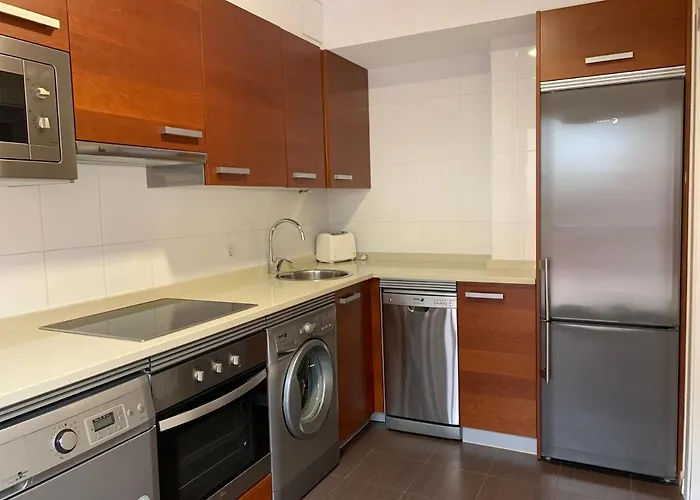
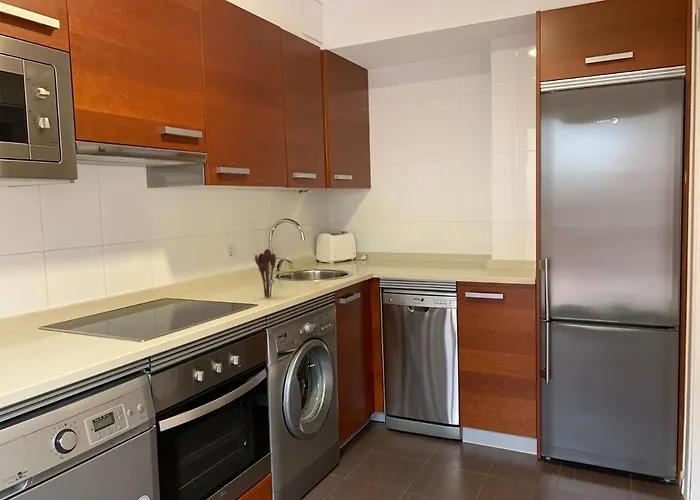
+ utensil holder [254,248,277,299]
